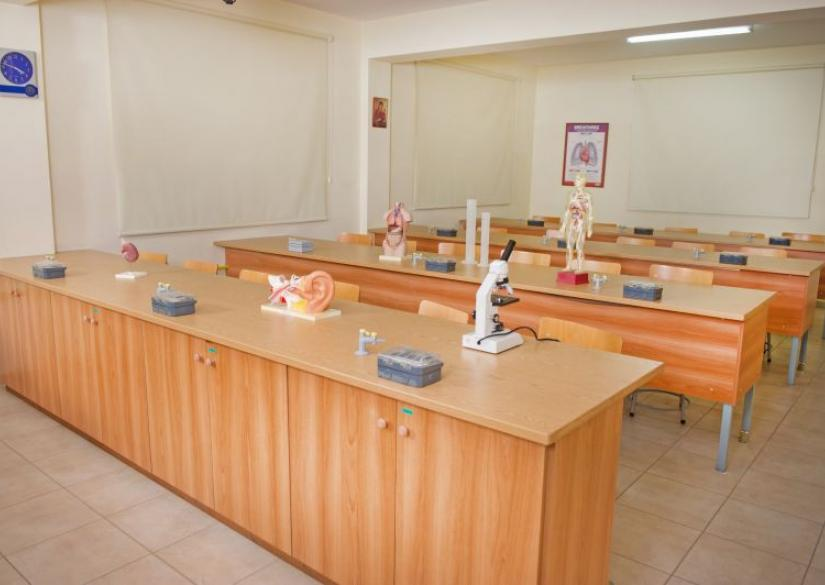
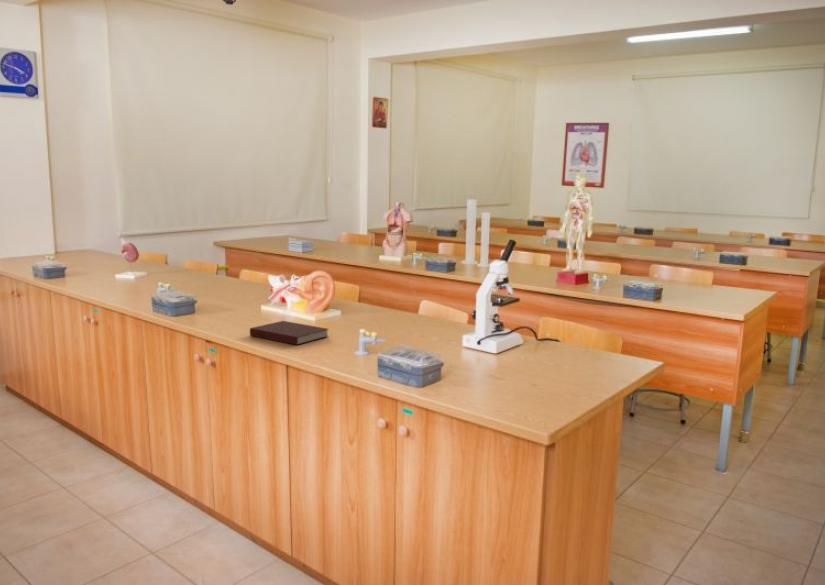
+ notebook [249,320,329,346]
